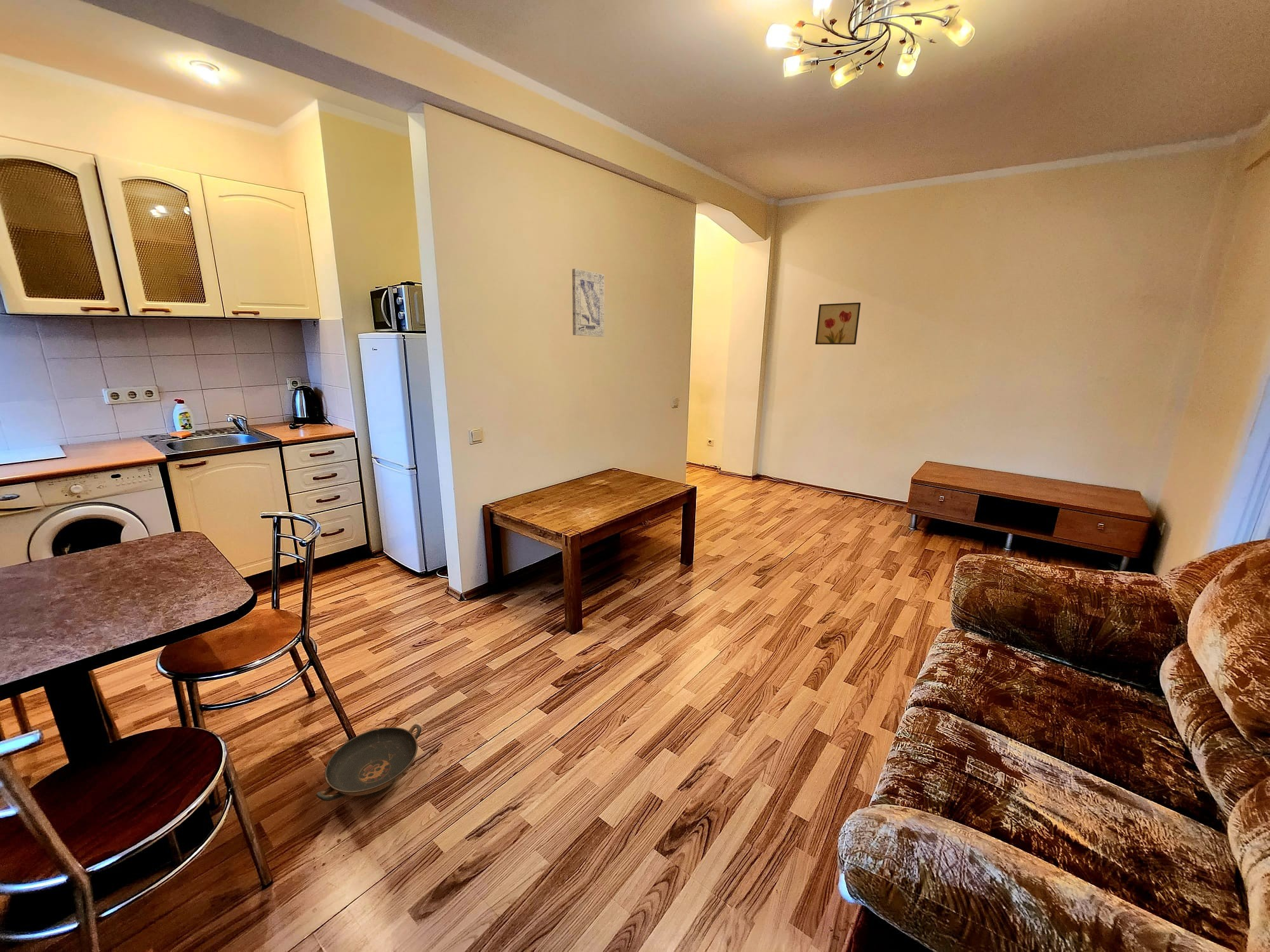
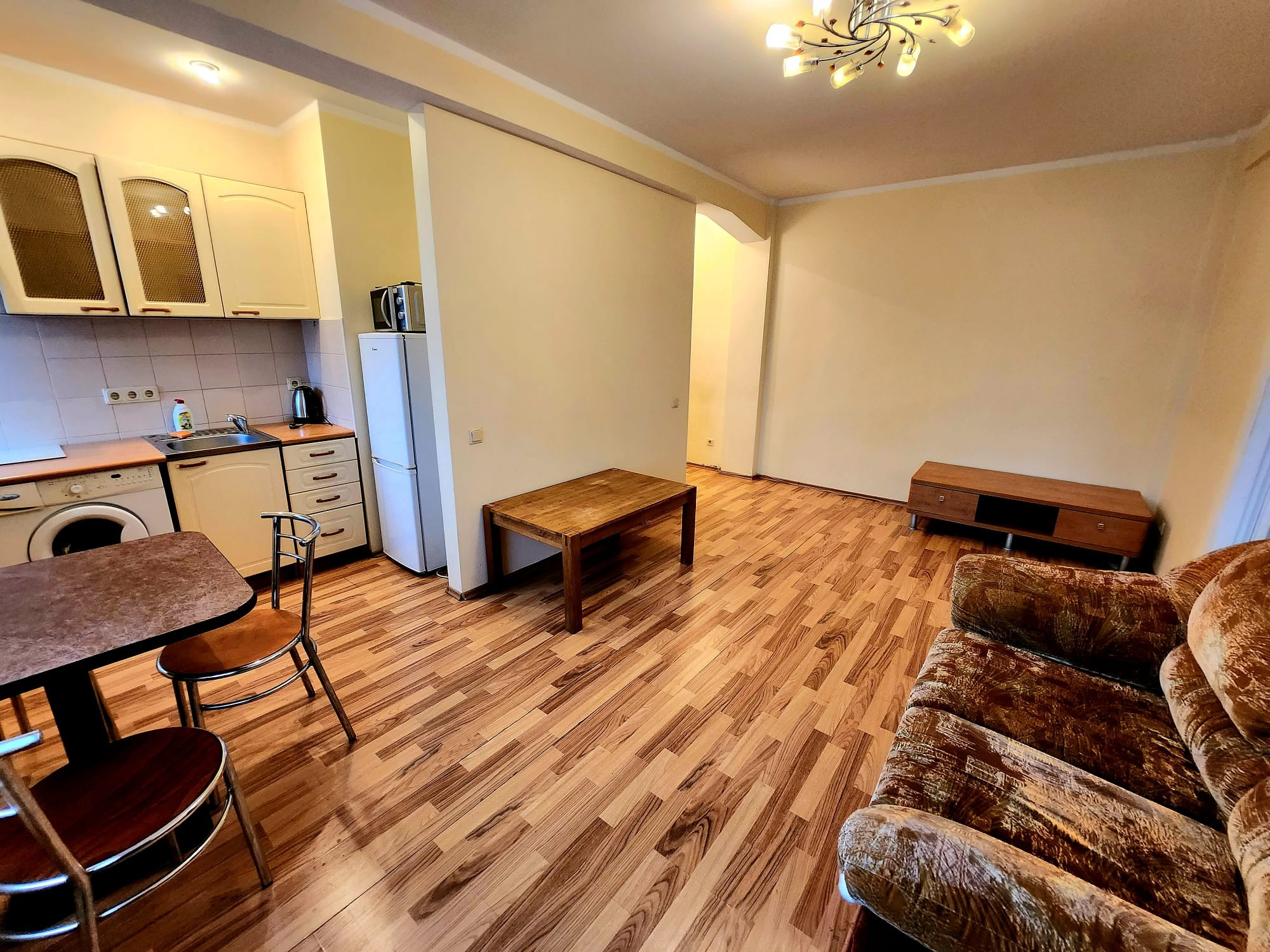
- wall art [572,268,605,337]
- wall art [815,302,861,345]
- decorative bowl [316,724,422,802]
